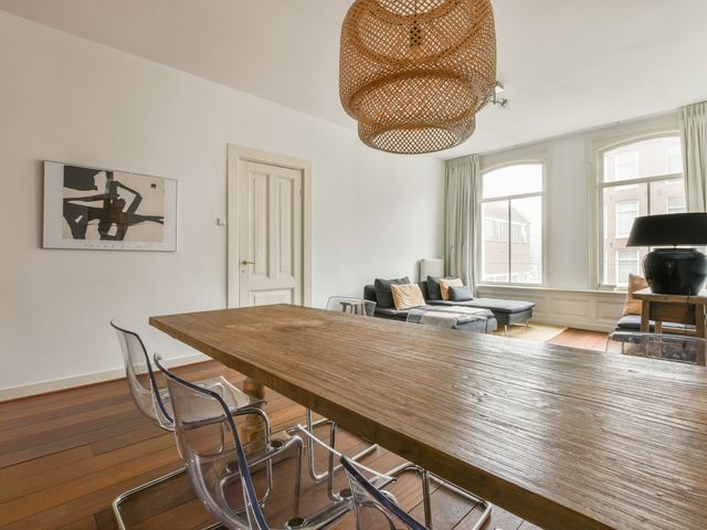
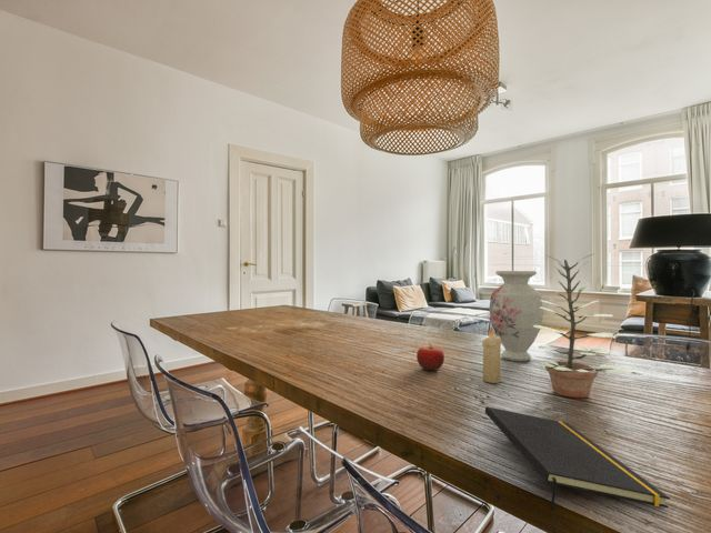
+ vase [488,270,544,362]
+ candle [481,326,502,384]
+ plant [533,253,629,399]
+ fruit [415,342,445,372]
+ notepad [484,405,671,512]
